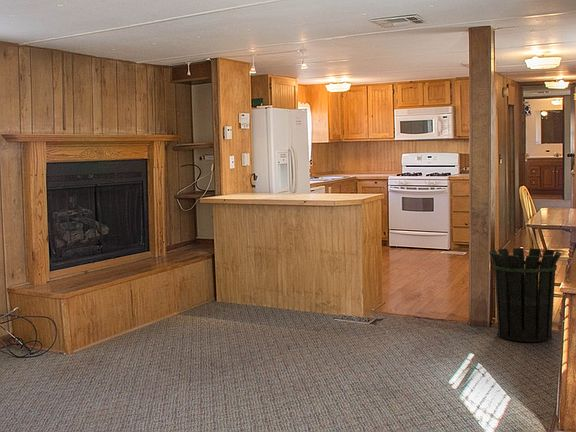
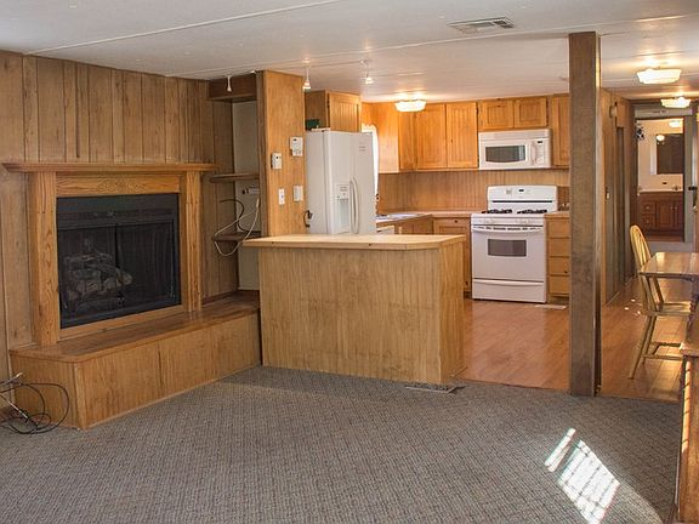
- waste bin [488,247,562,343]
